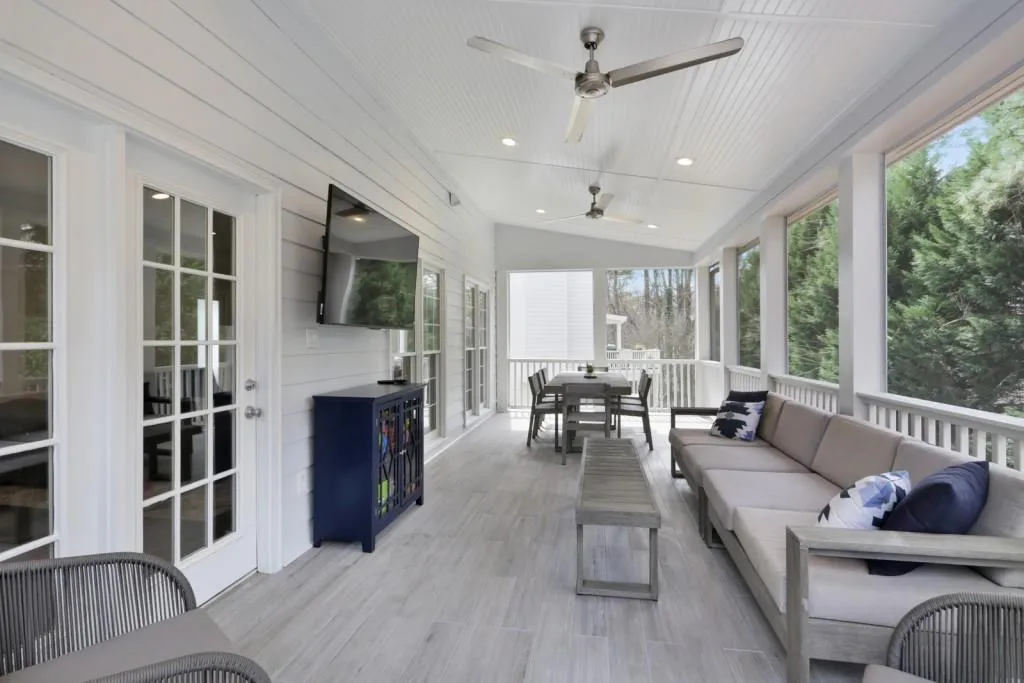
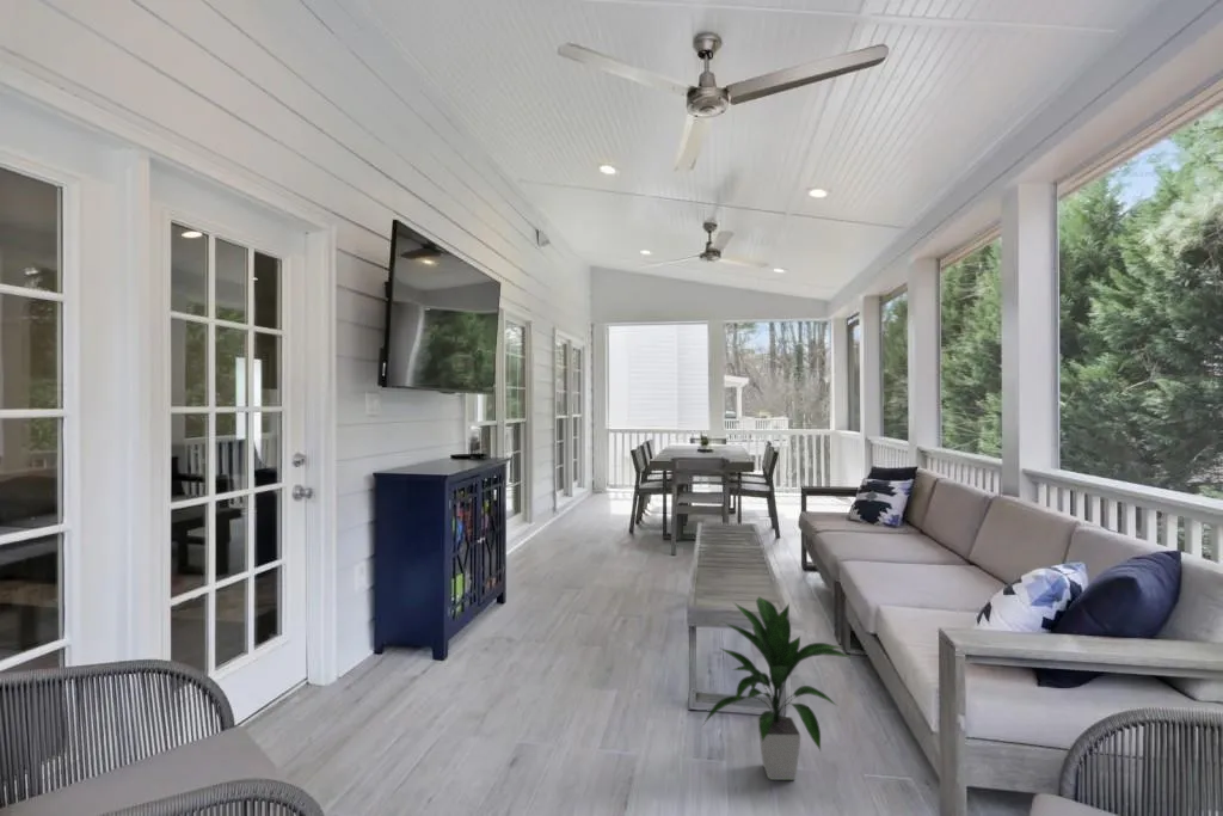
+ indoor plant [700,595,852,781]
